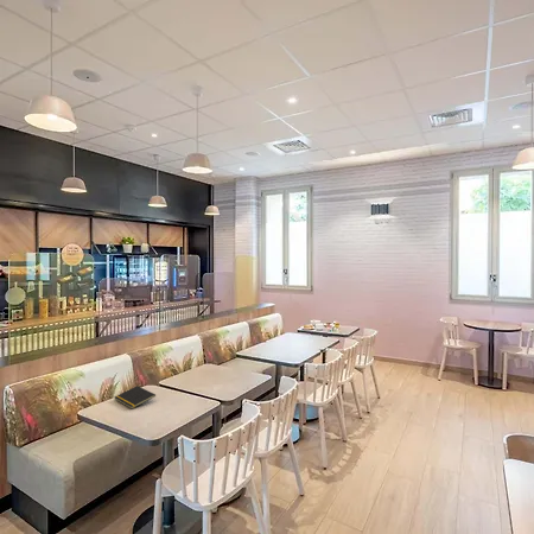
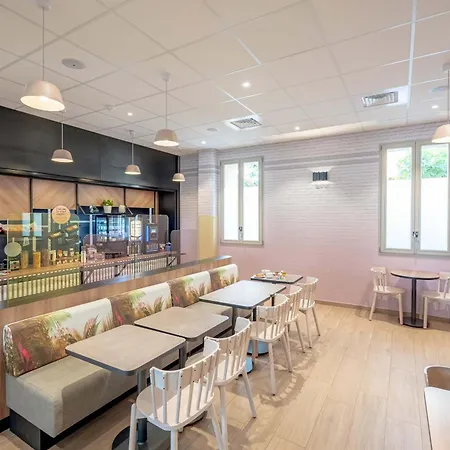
- notepad [114,384,157,409]
